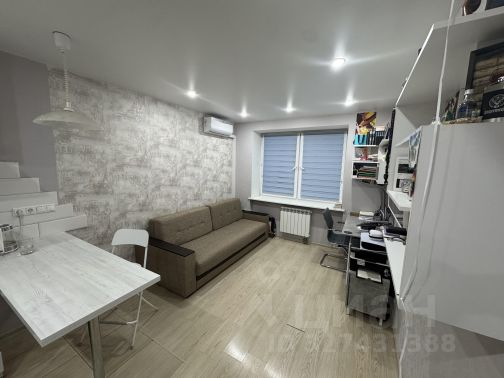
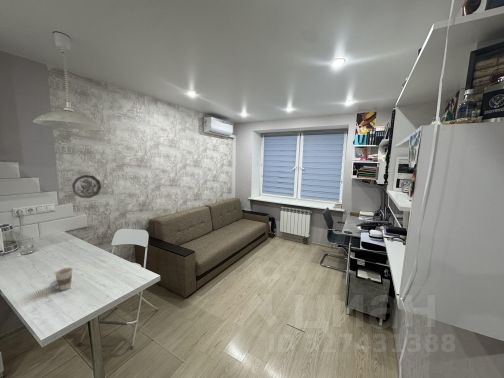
+ decorative plate [71,174,102,199]
+ cup [49,267,74,291]
